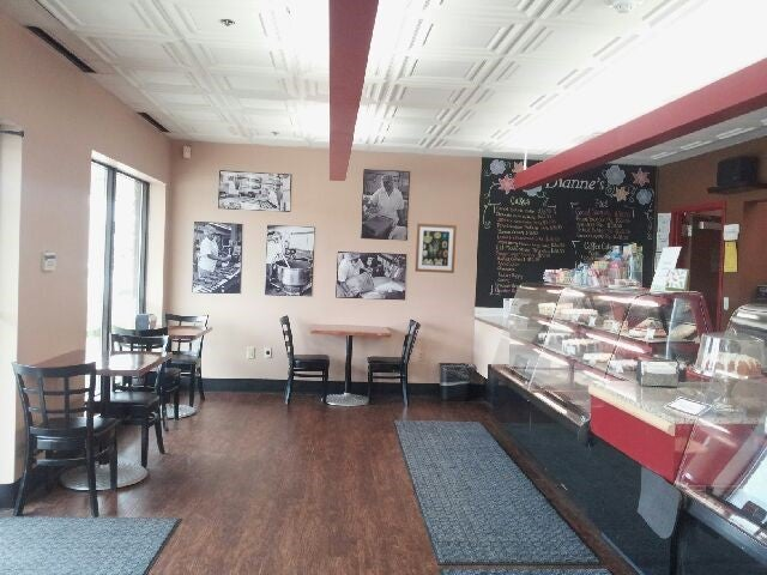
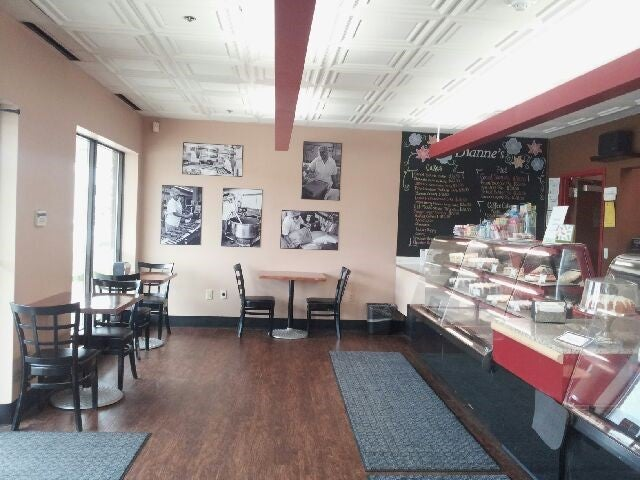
- wall art [413,223,458,274]
